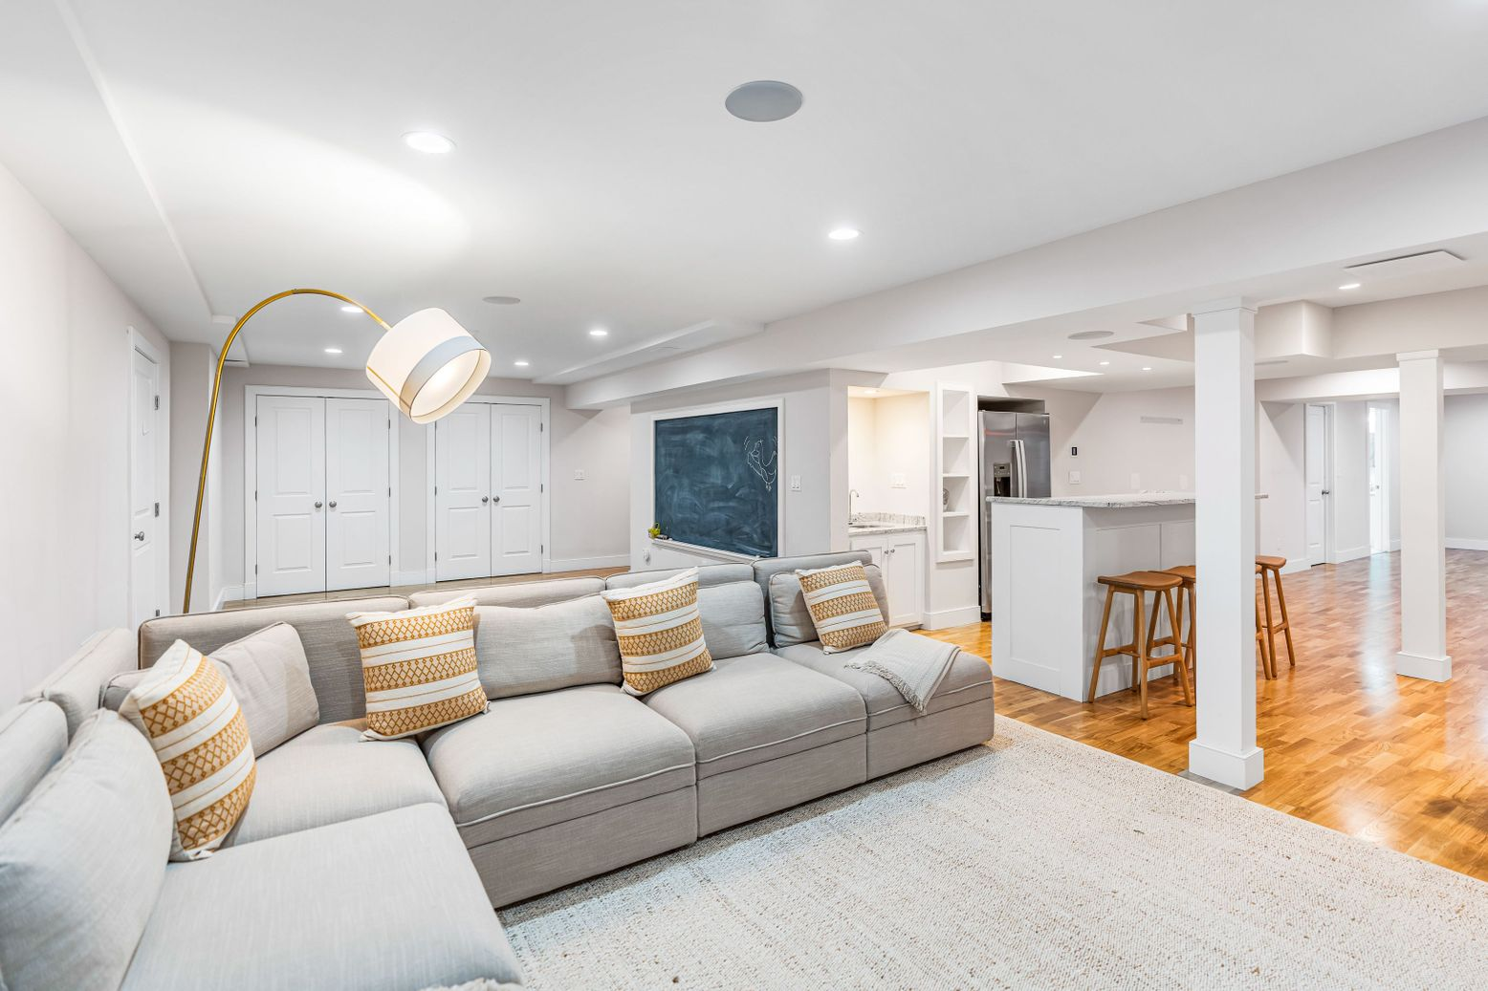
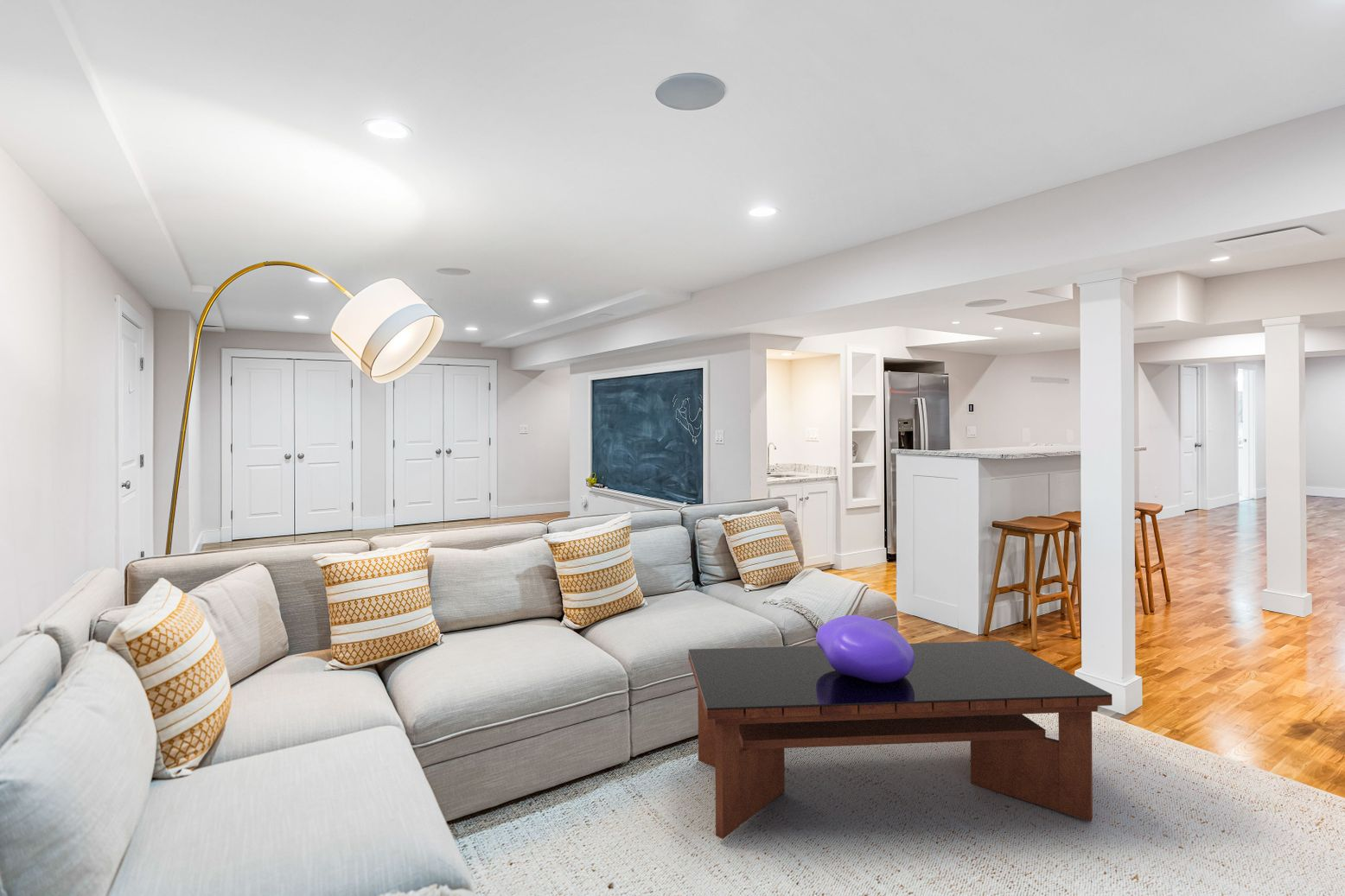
+ coffee table [687,640,1113,840]
+ decorative bowl [815,614,915,683]
